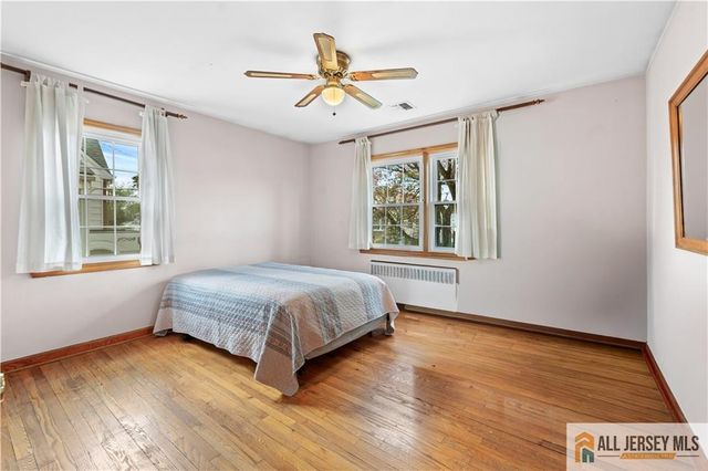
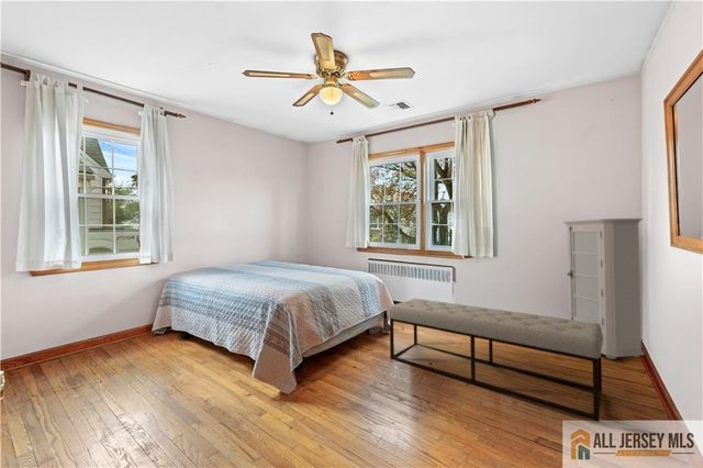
+ cabinet [561,218,646,360]
+ bench [388,298,603,423]
